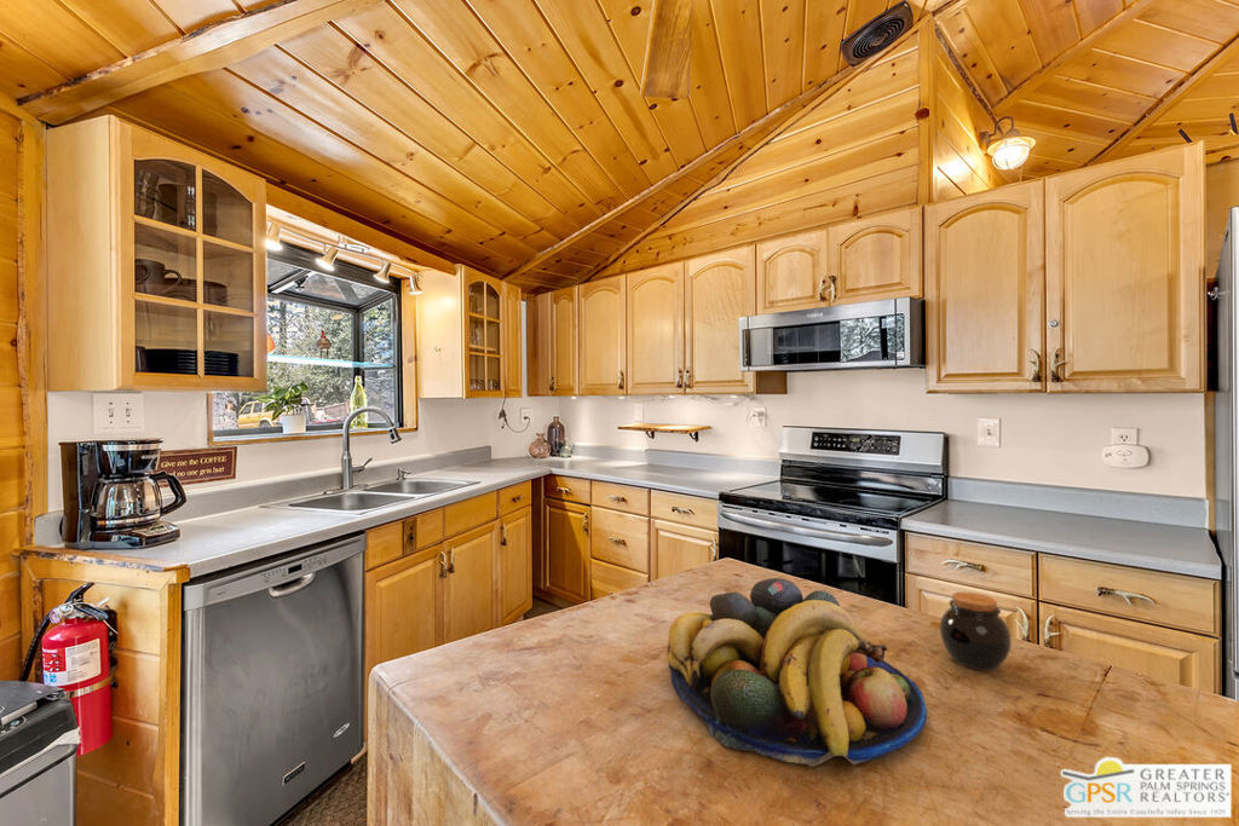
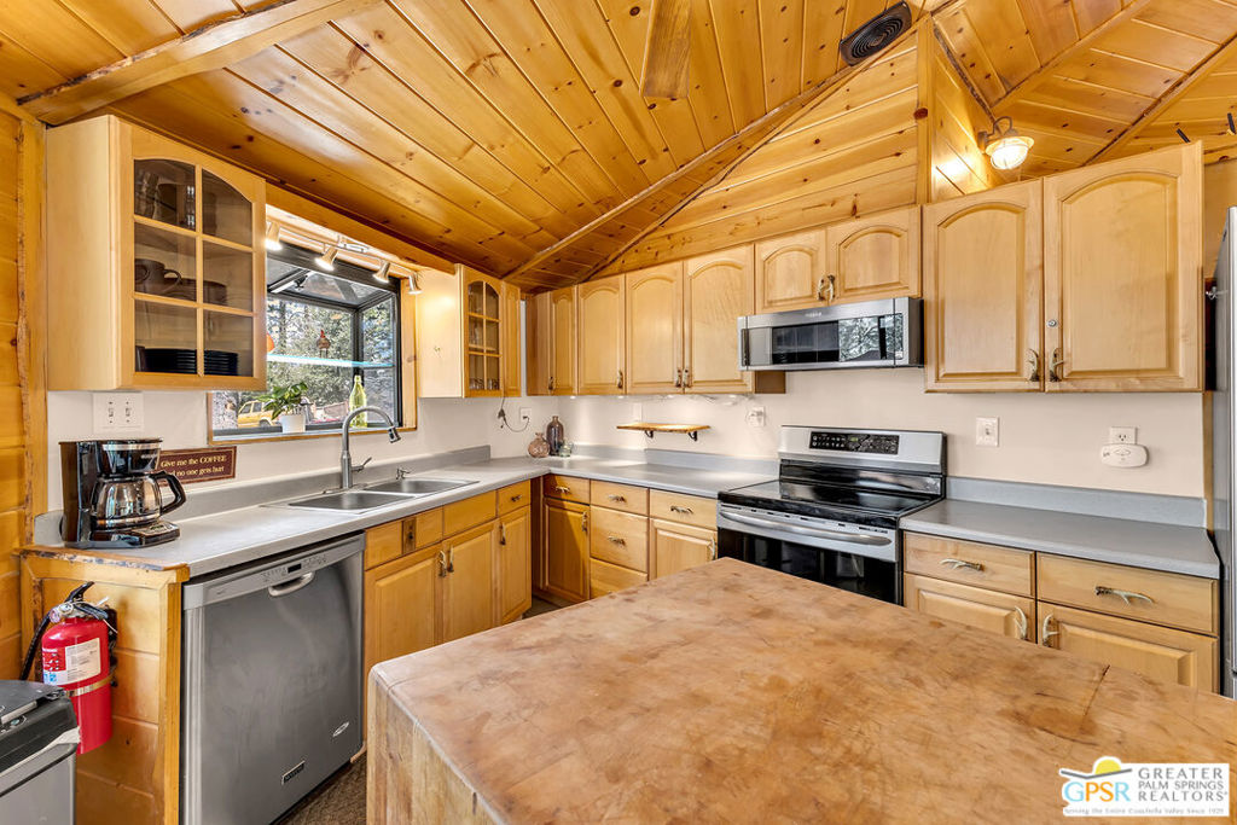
- fruit bowl [665,577,928,768]
- jar [939,591,1013,671]
